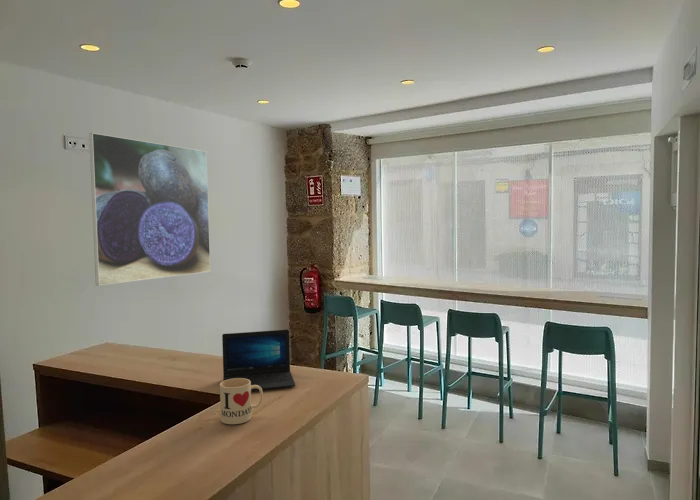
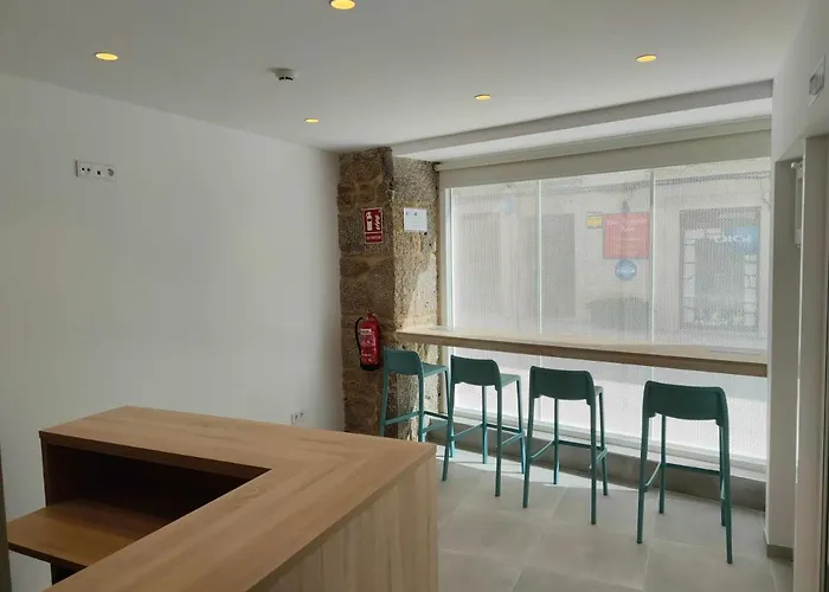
- laptop [221,329,296,391]
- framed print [88,132,212,287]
- mug [219,378,264,425]
